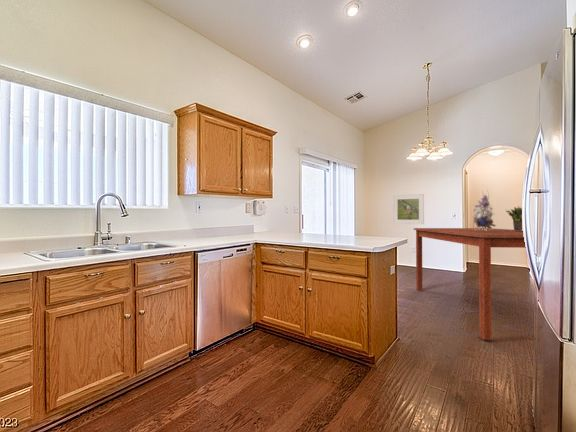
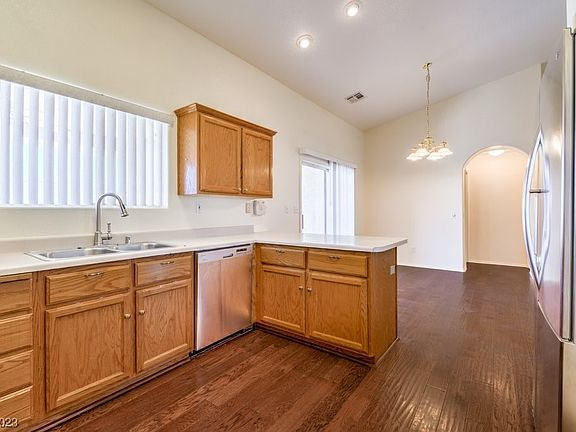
- bouquet [469,186,497,231]
- dining table [413,227,527,341]
- potted plant [505,205,523,231]
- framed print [392,193,425,225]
